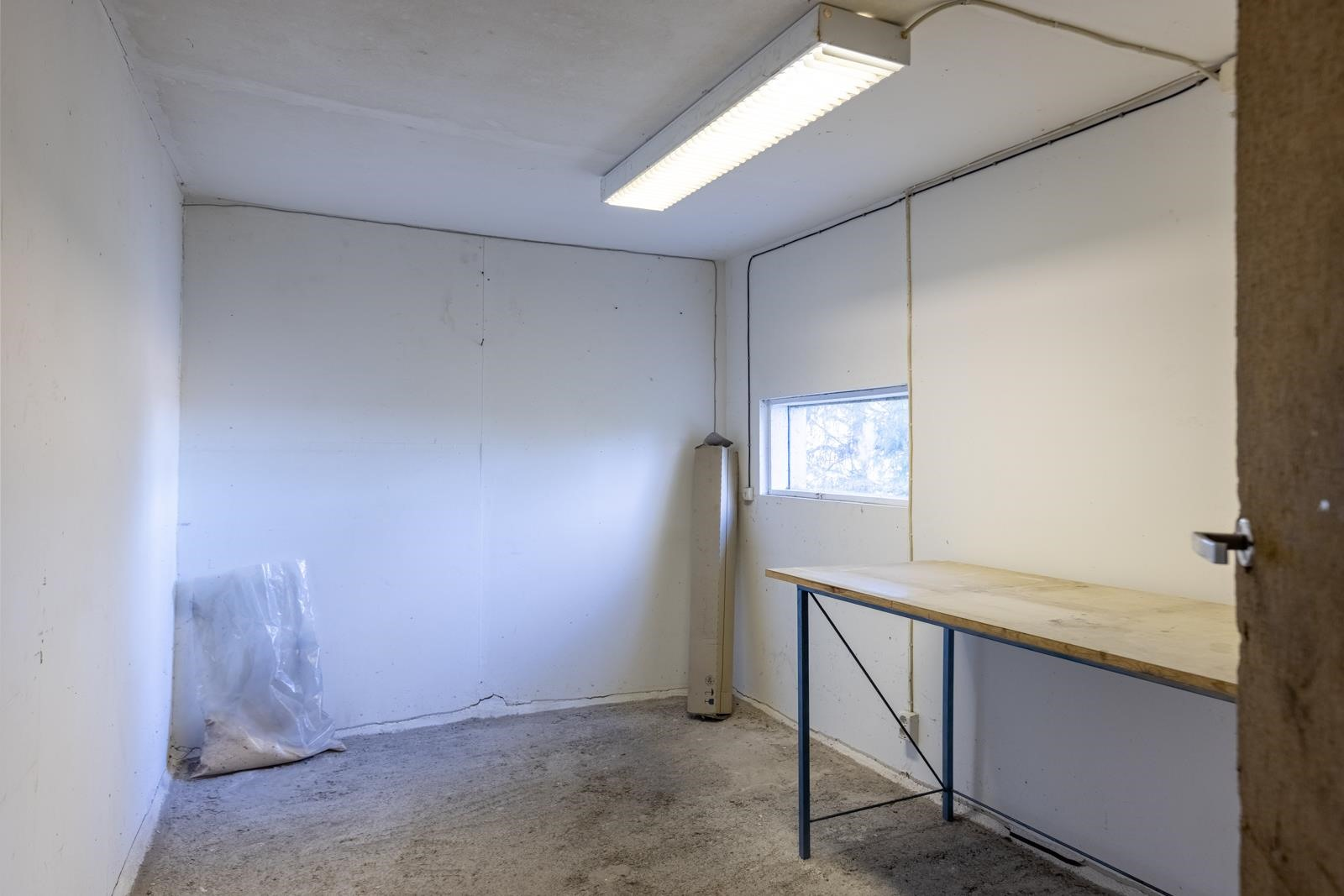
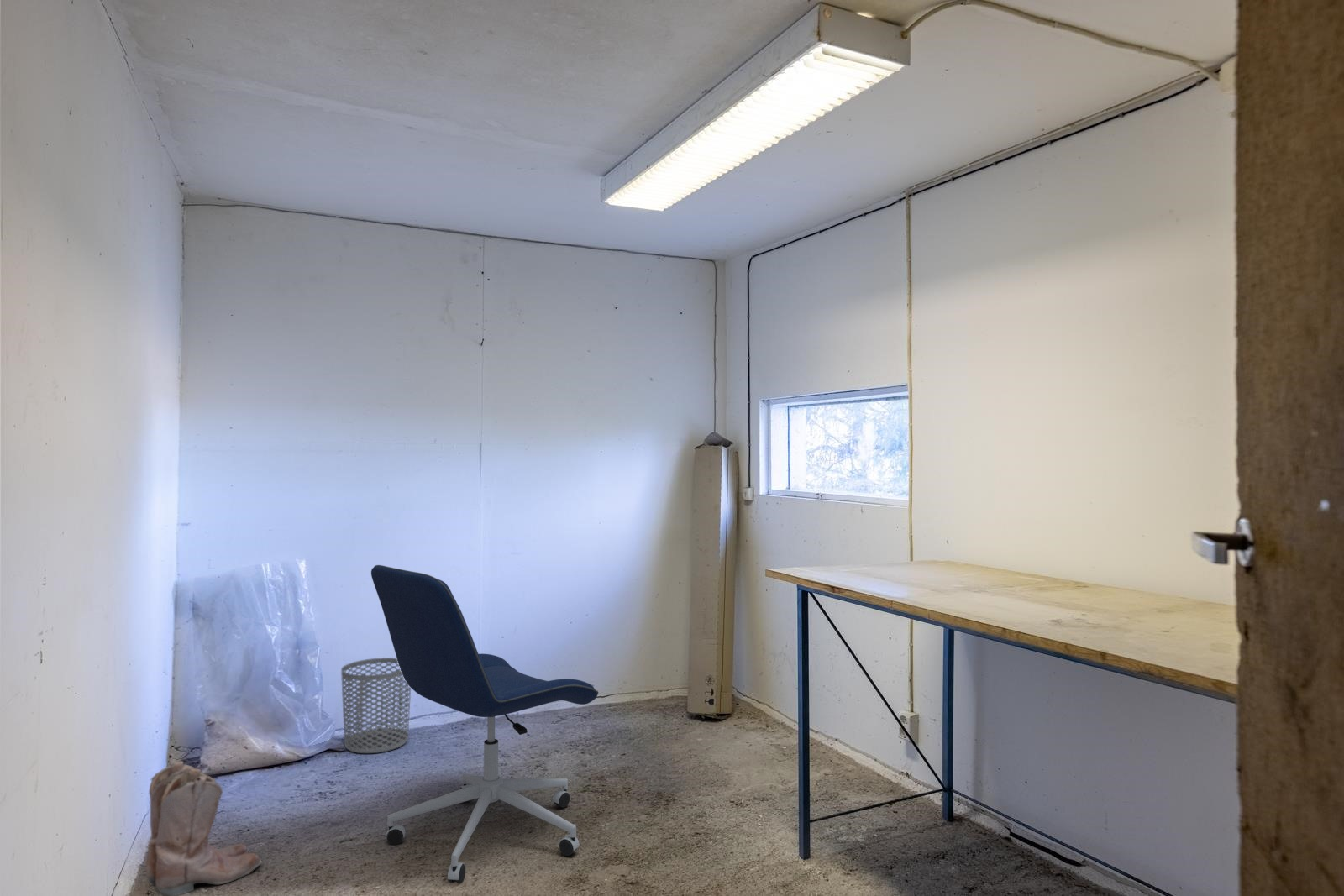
+ waste bin [340,657,412,754]
+ boots [145,761,263,896]
+ office chair [370,564,599,884]
